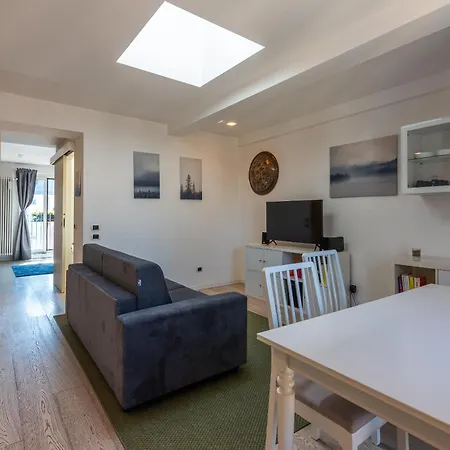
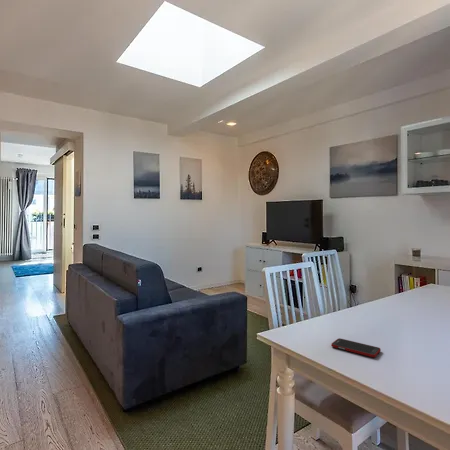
+ cell phone [330,337,382,358]
